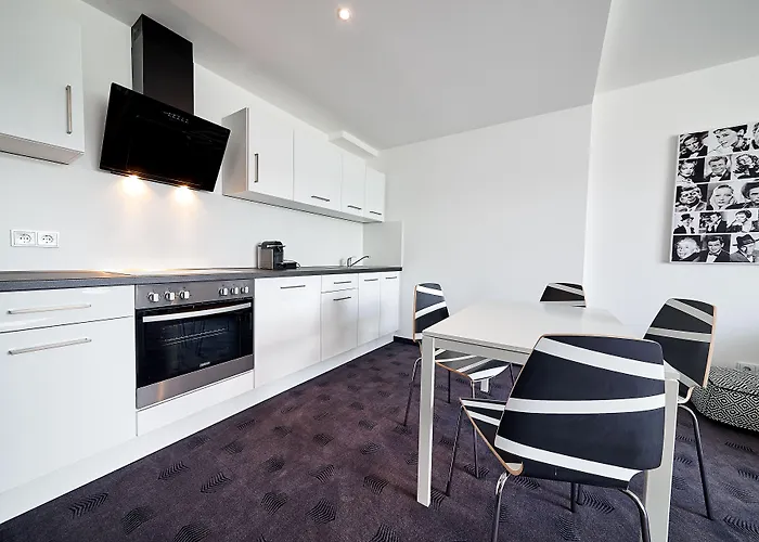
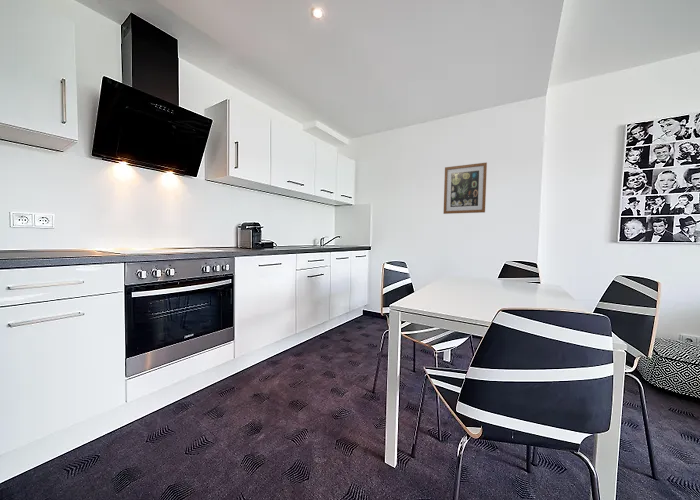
+ wall art [443,161,488,215]
